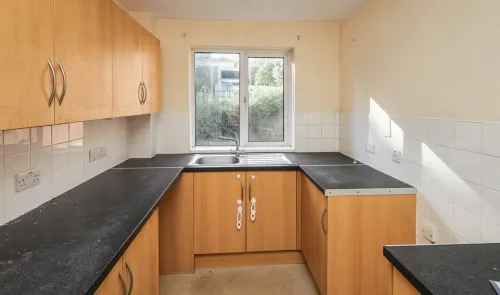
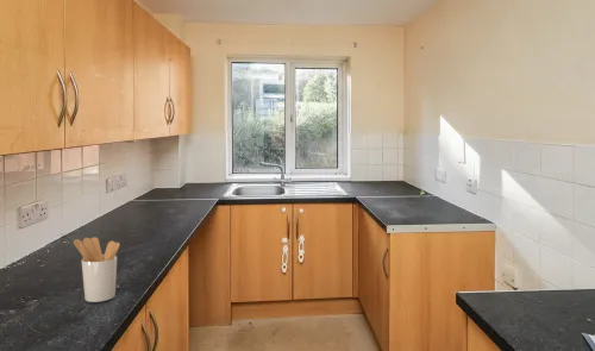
+ utensil holder [73,236,121,303]
